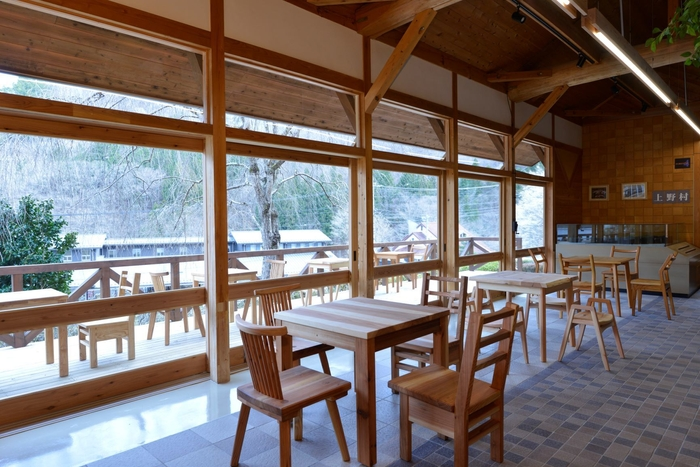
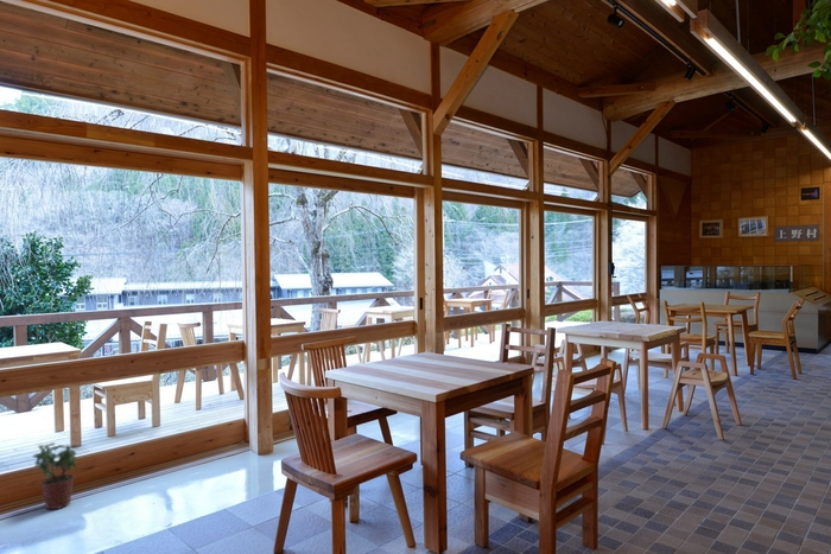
+ potted plant [32,441,81,511]
